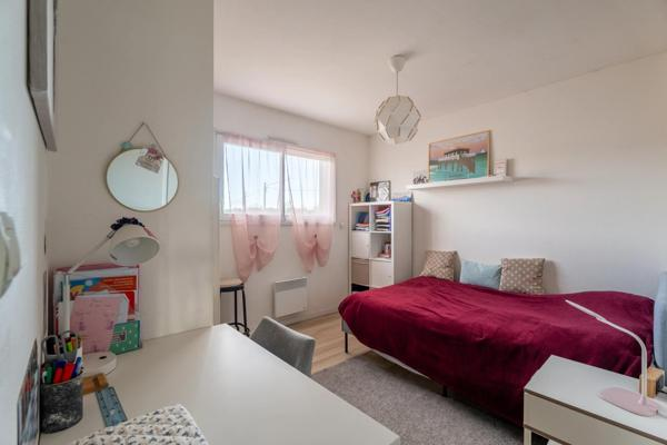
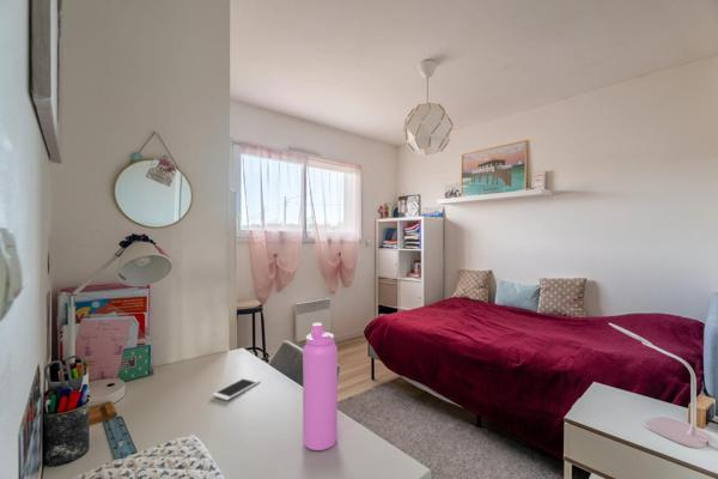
+ water bottle [302,322,339,451]
+ cell phone [211,376,262,401]
